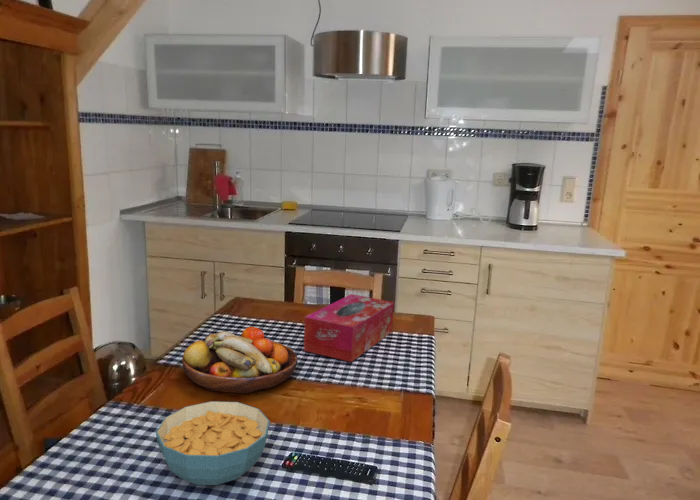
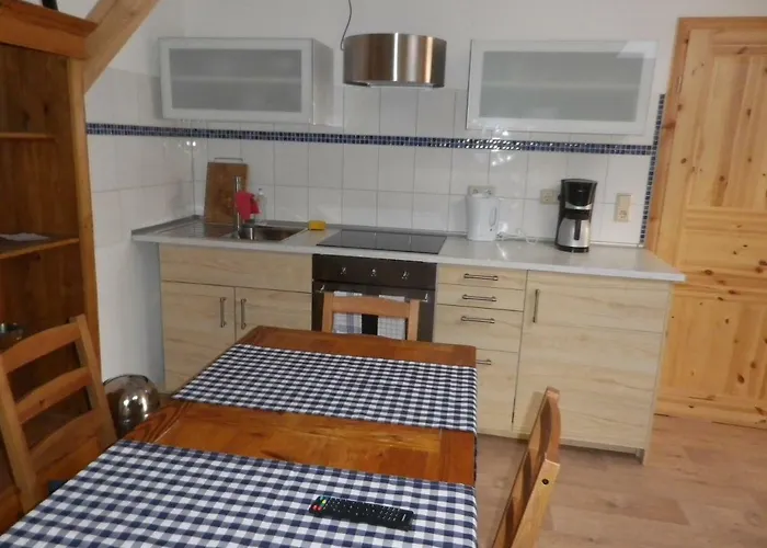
- cereal bowl [155,400,271,486]
- tissue box [303,293,395,363]
- fruit bowl [181,326,299,394]
